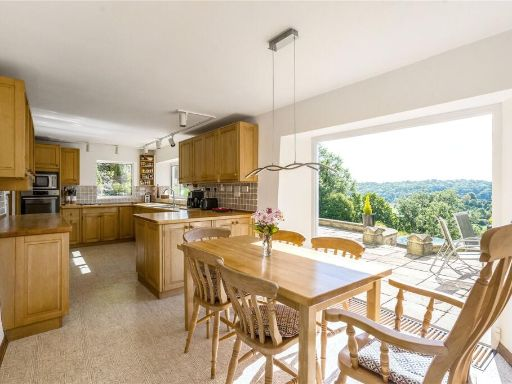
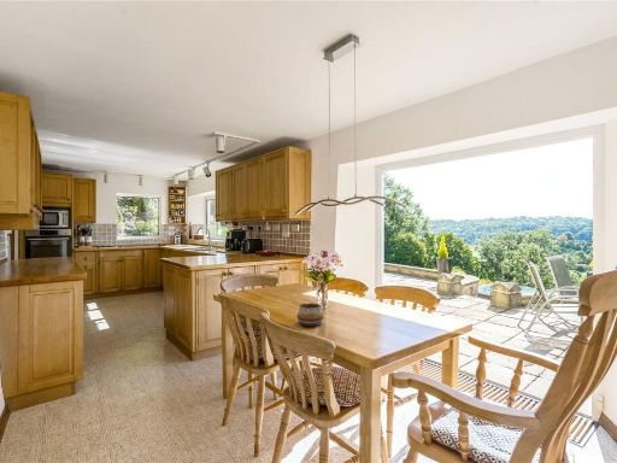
+ decorative bowl [295,301,325,327]
